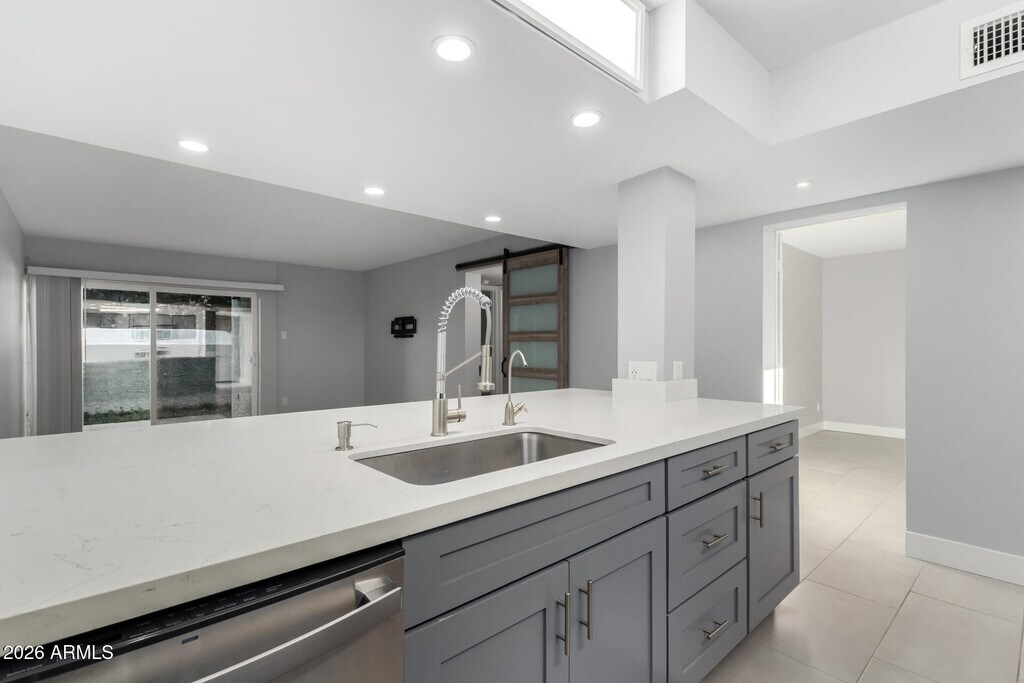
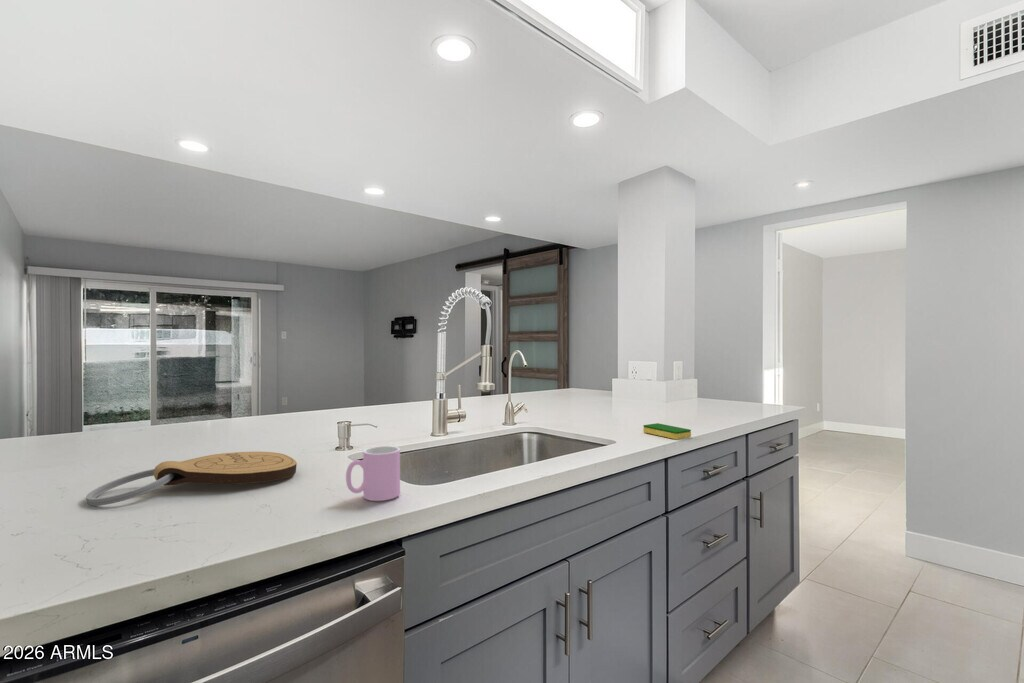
+ dish sponge [642,422,692,440]
+ cup [345,445,401,502]
+ key chain [85,451,298,507]
